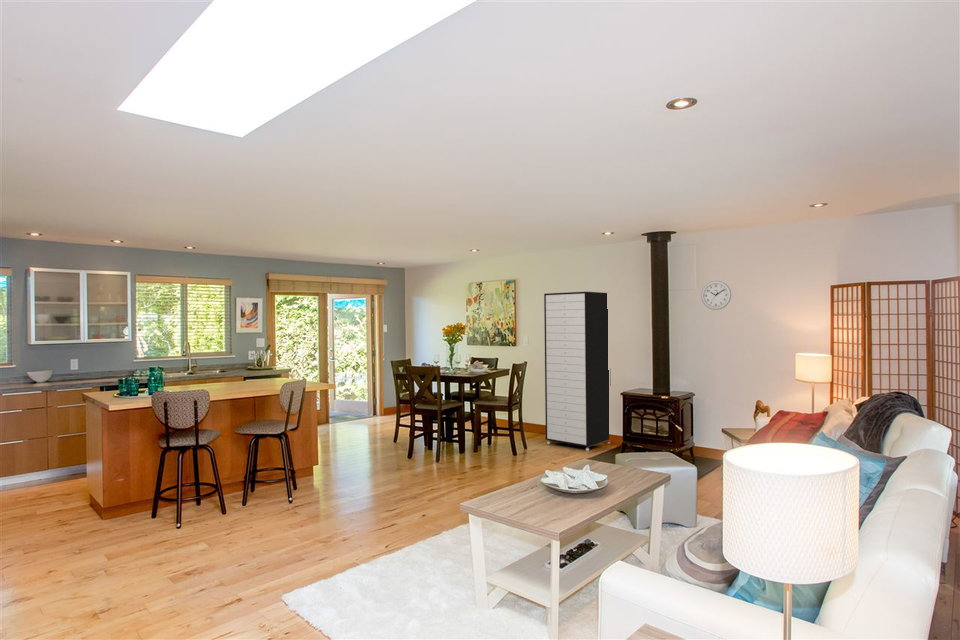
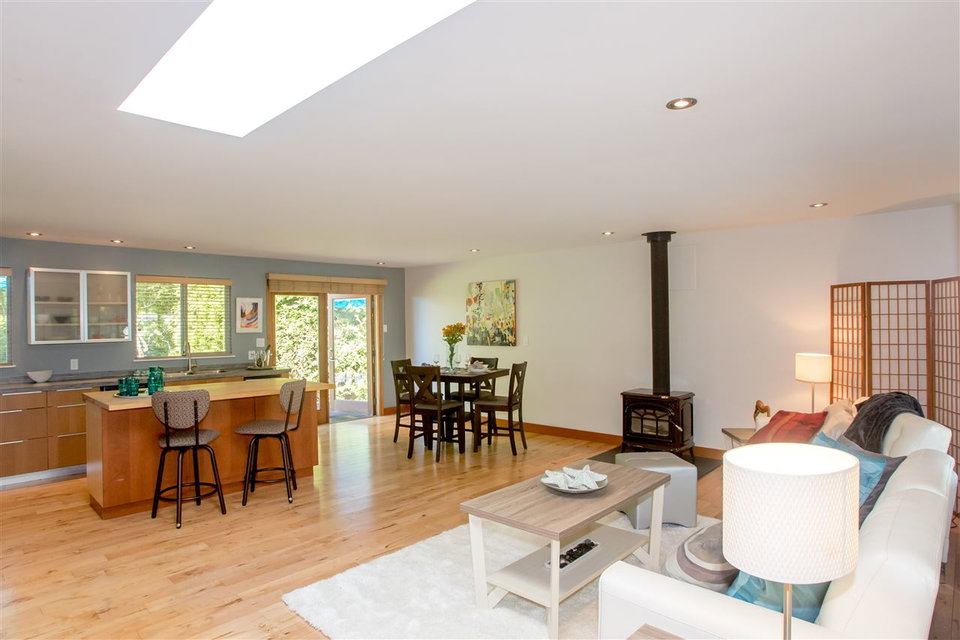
- wall clock [700,280,732,311]
- storage cabinet [543,291,611,452]
